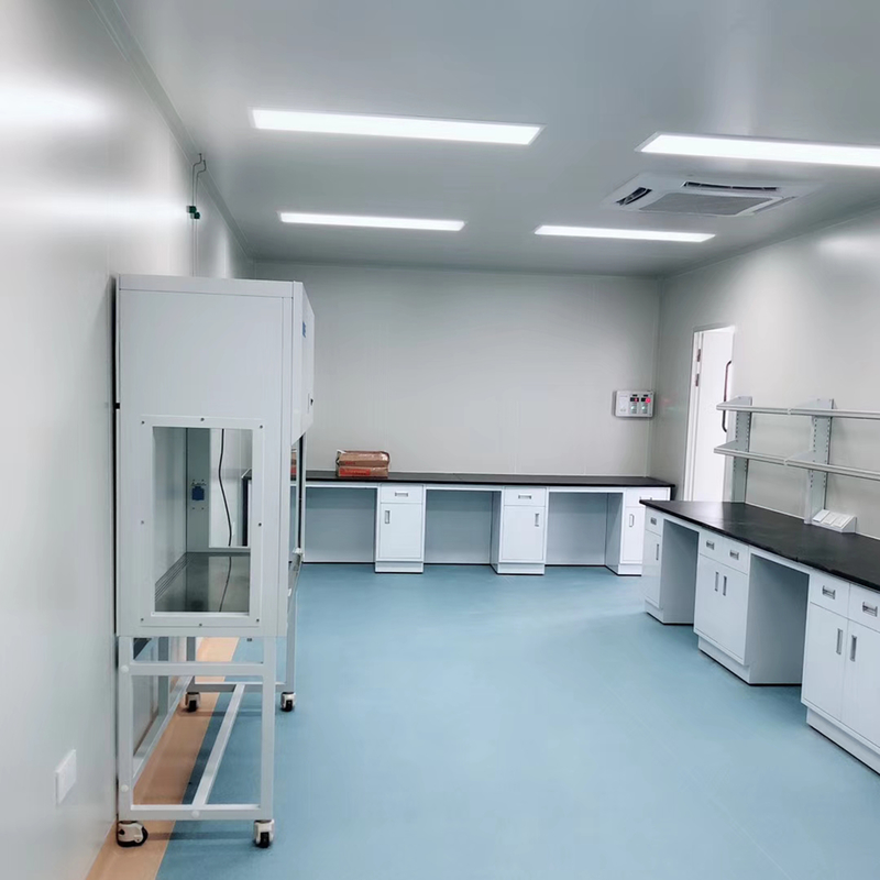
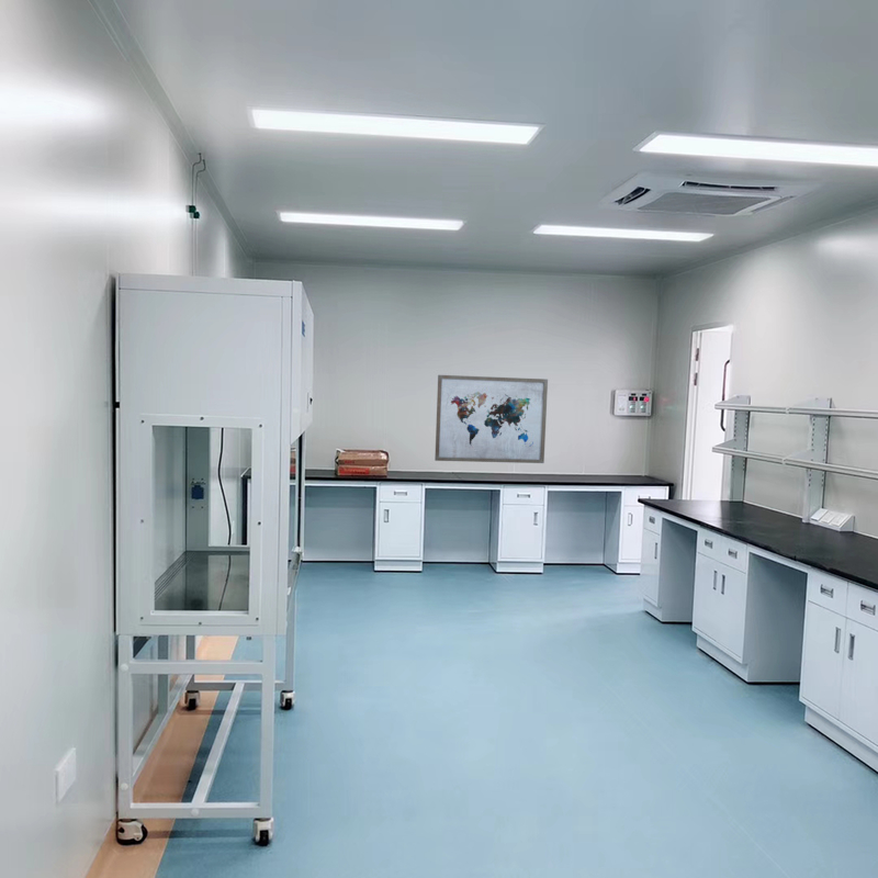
+ wall art [434,374,549,464]
